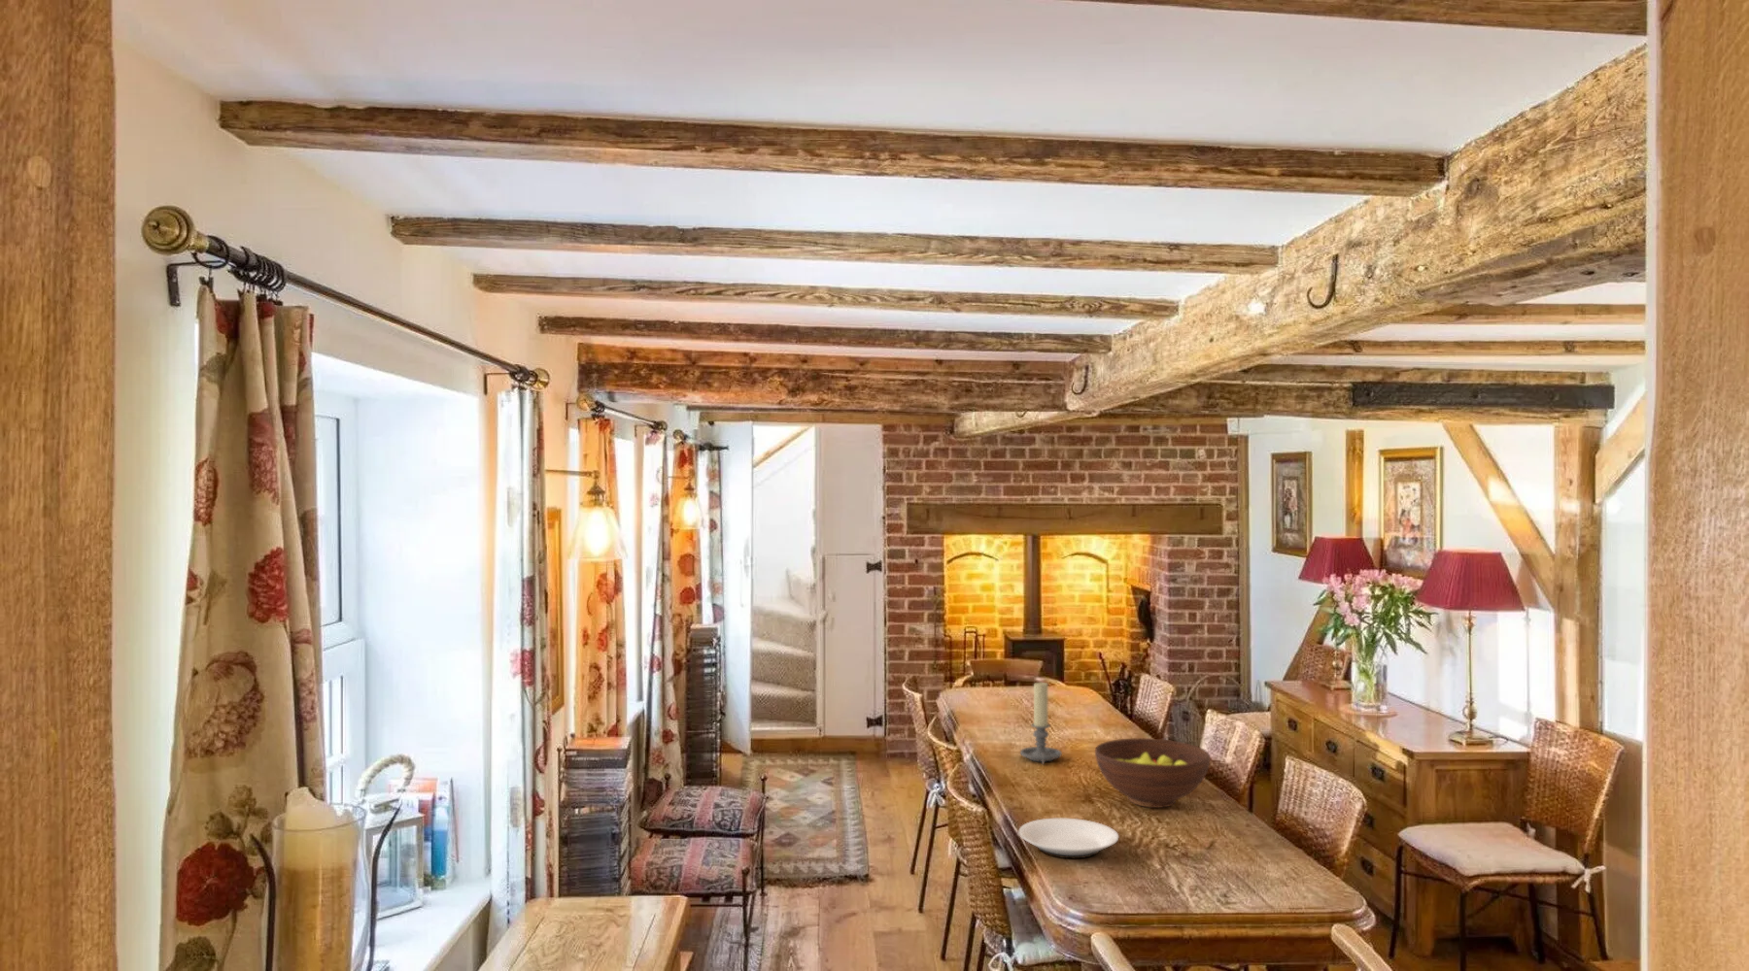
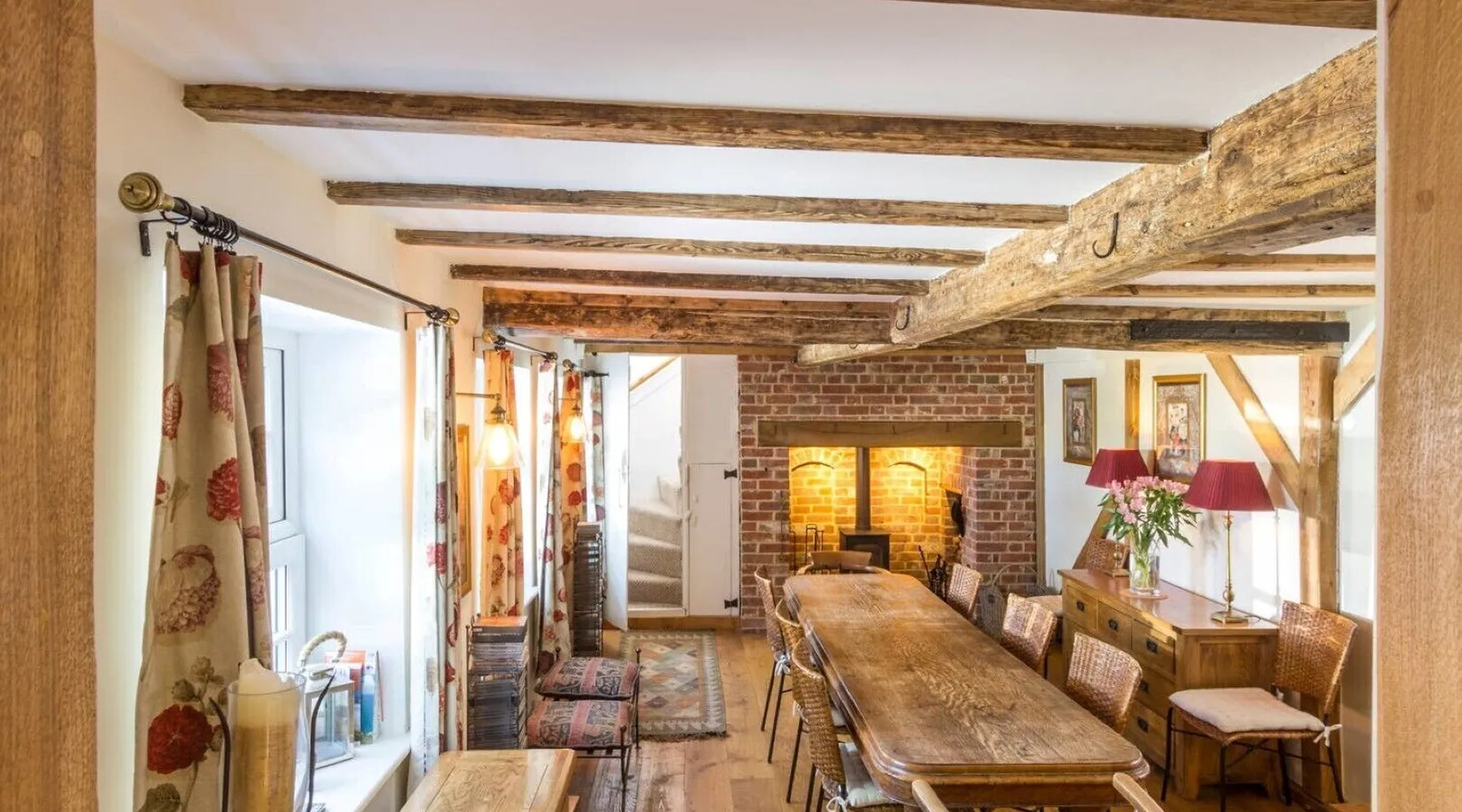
- fruit bowl [1095,738,1211,808]
- plate [1018,818,1120,860]
- candle holder [1019,680,1064,765]
